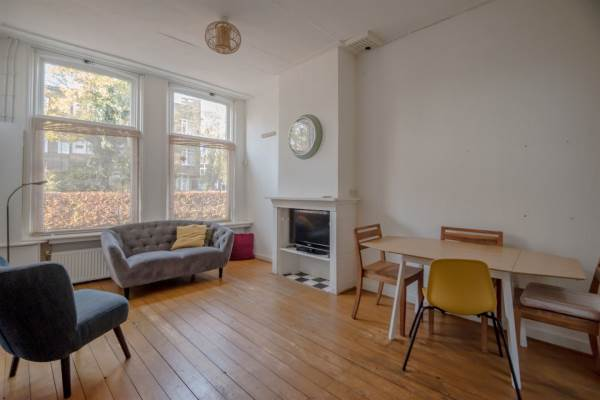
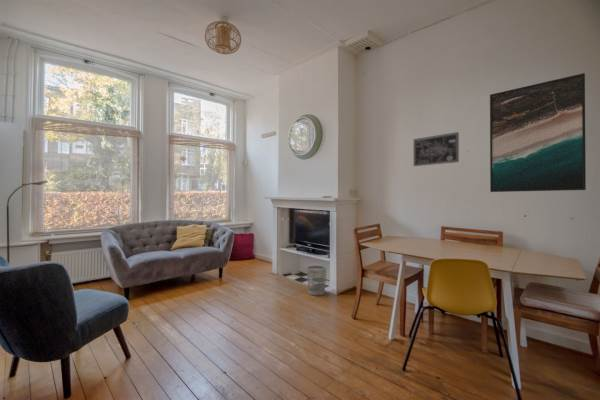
+ wall art [413,131,460,167]
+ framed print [489,72,587,193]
+ wastebasket [306,265,327,296]
